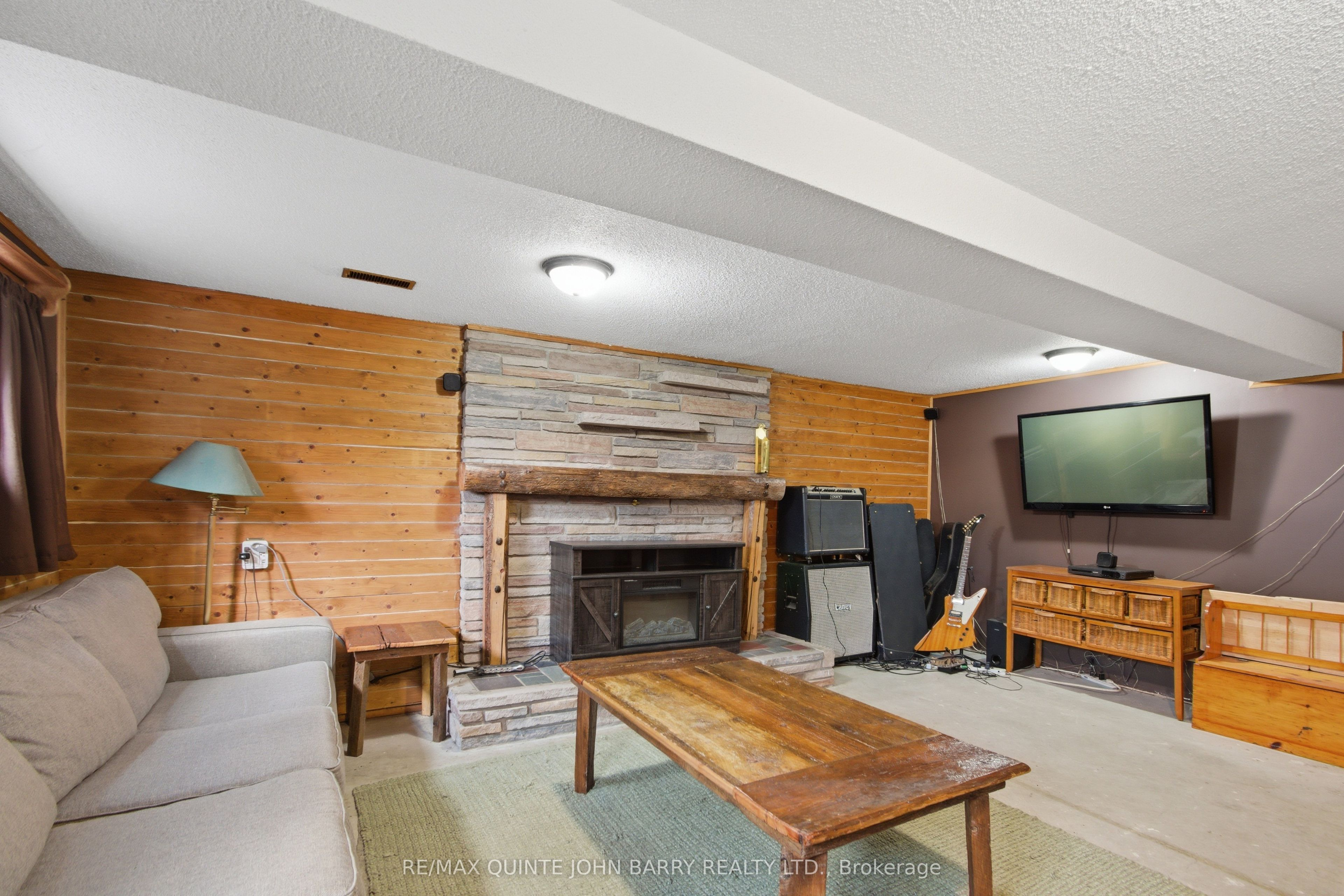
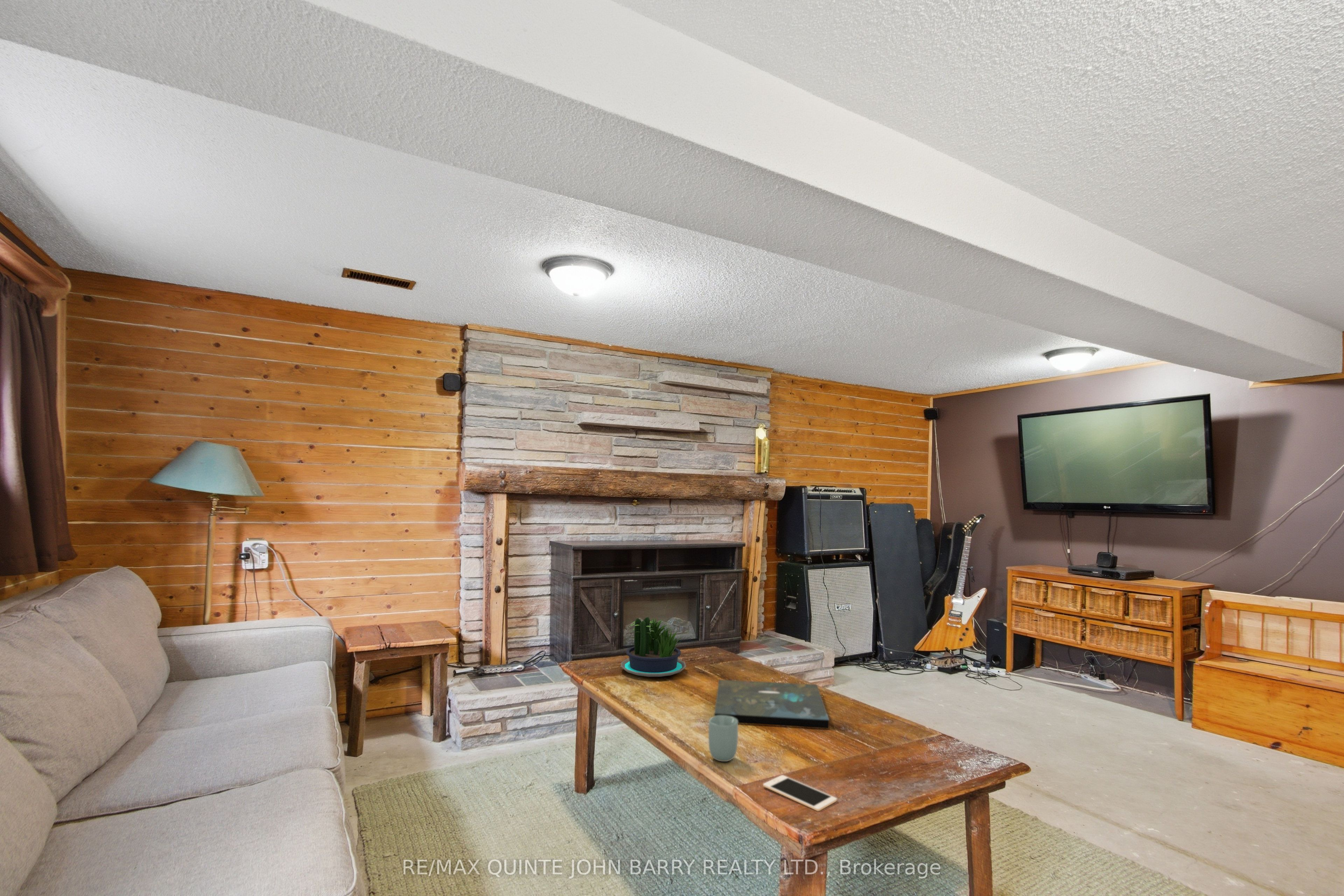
+ board game [714,679,830,729]
+ cell phone [763,775,837,812]
+ potted plant [621,617,686,677]
+ cup [708,715,738,762]
